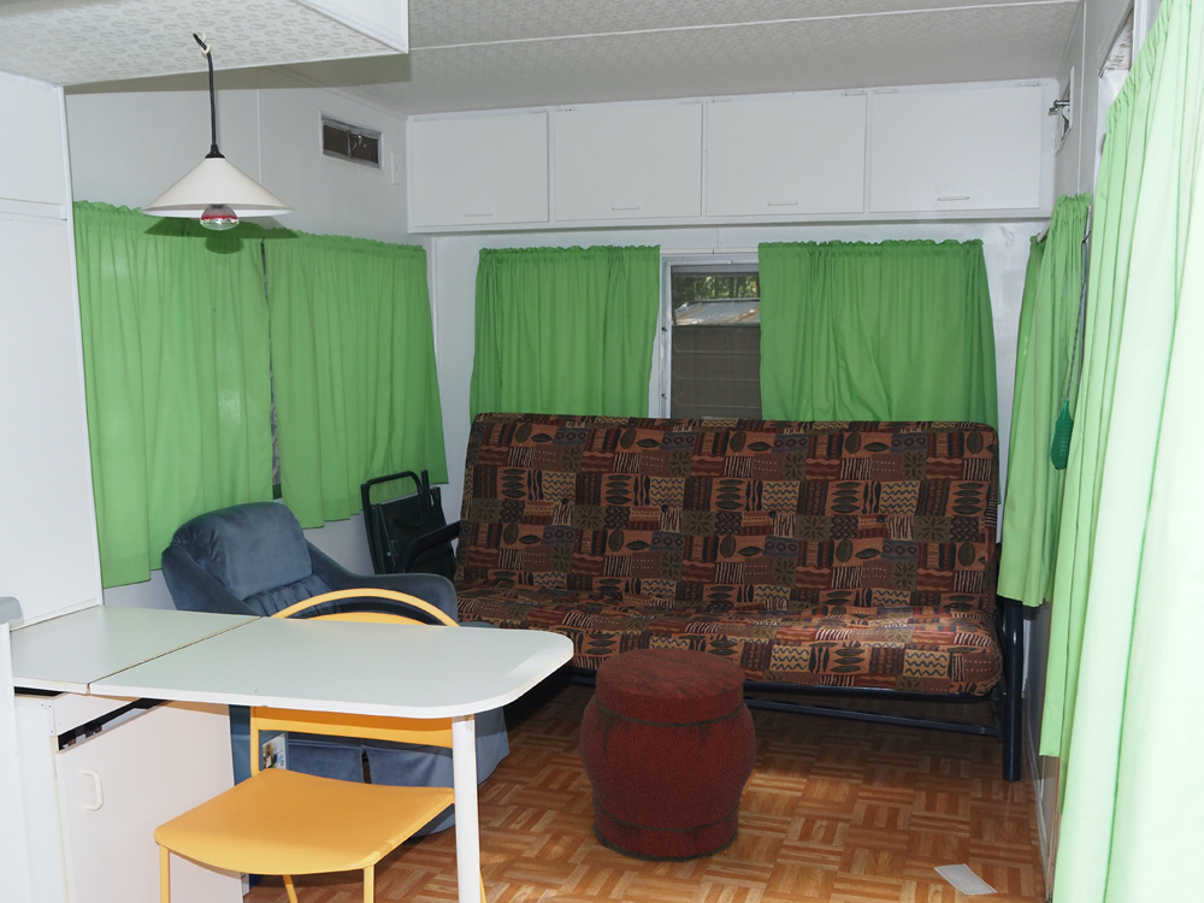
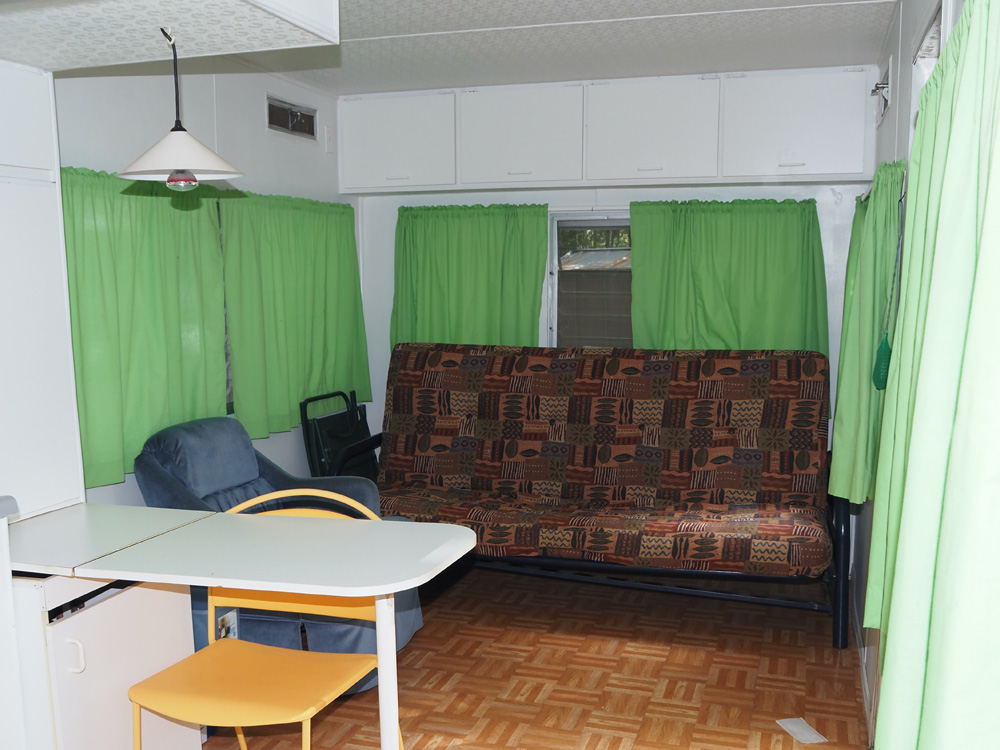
- ottoman [578,647,759,863]
